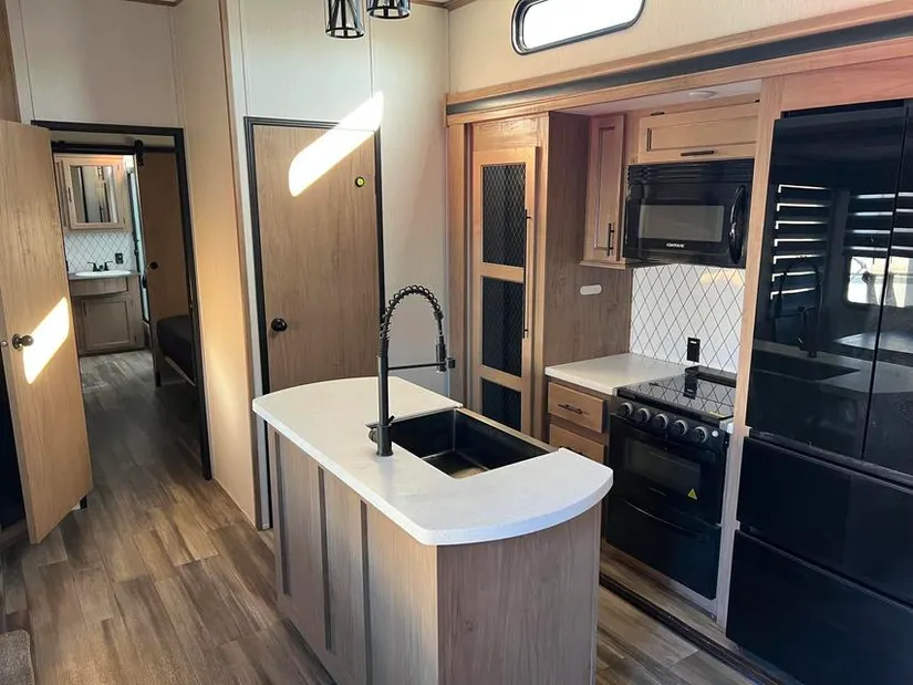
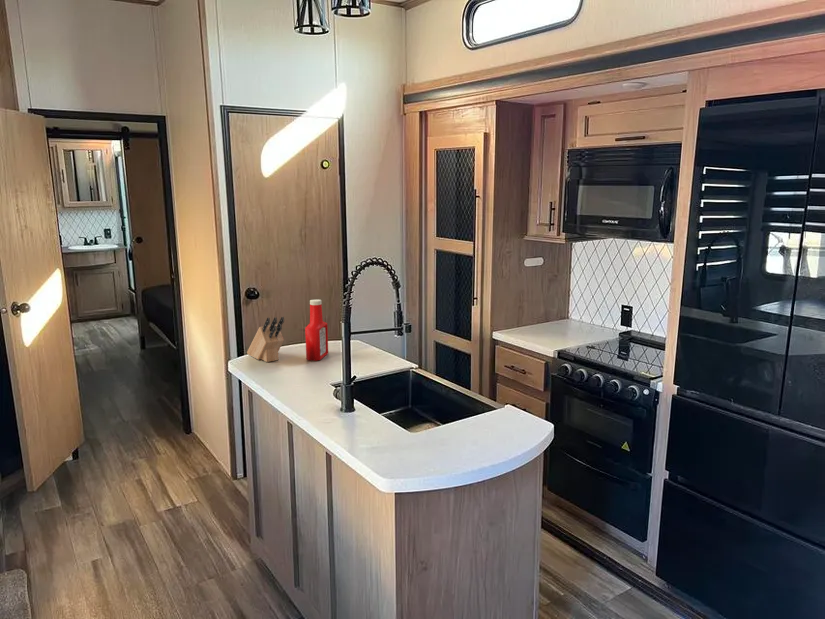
+ knife block [246,316,285,363]
+ soap bottle [304,298,329,362]
